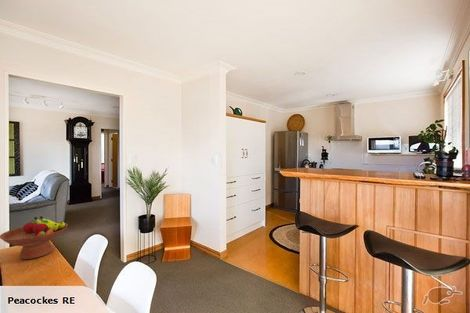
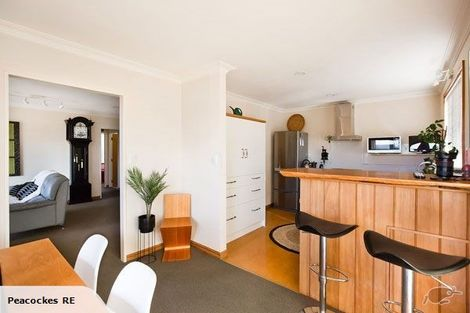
- fruit bowl [0,215,69,260]
